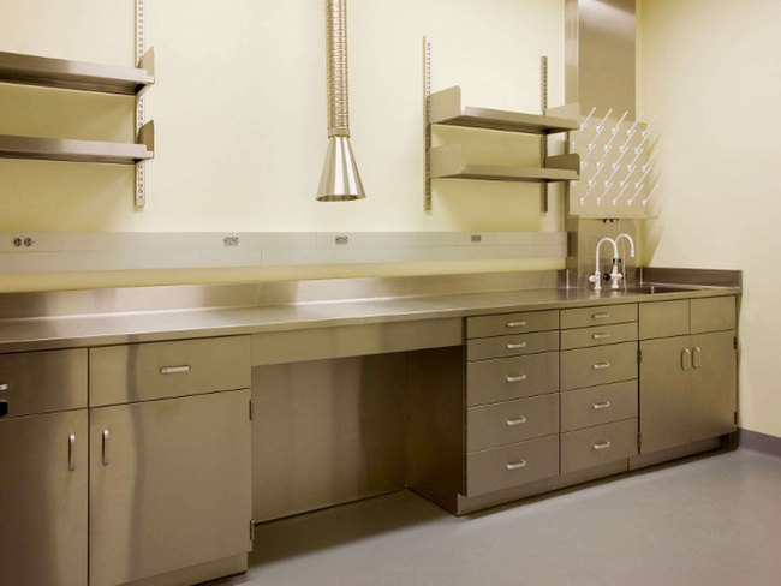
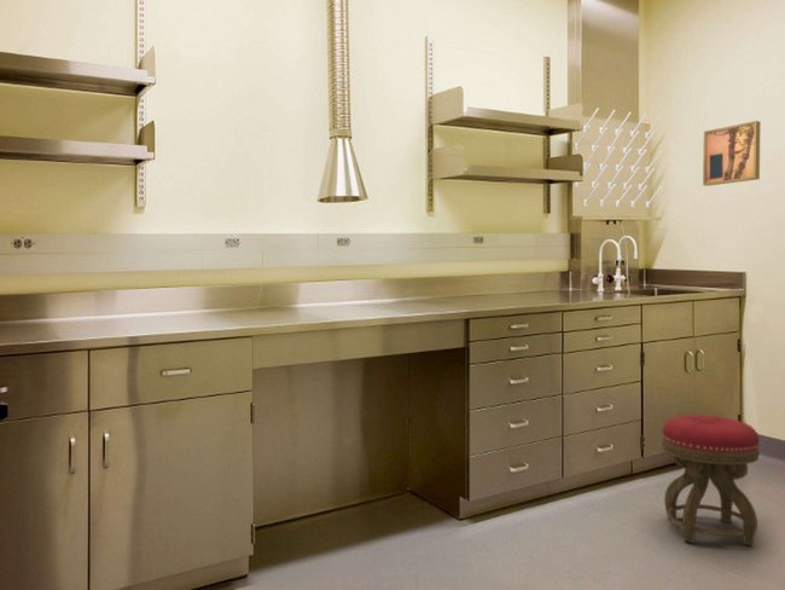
+ stool [661,413,761,546]
+ wall art [702,120,762,187]
